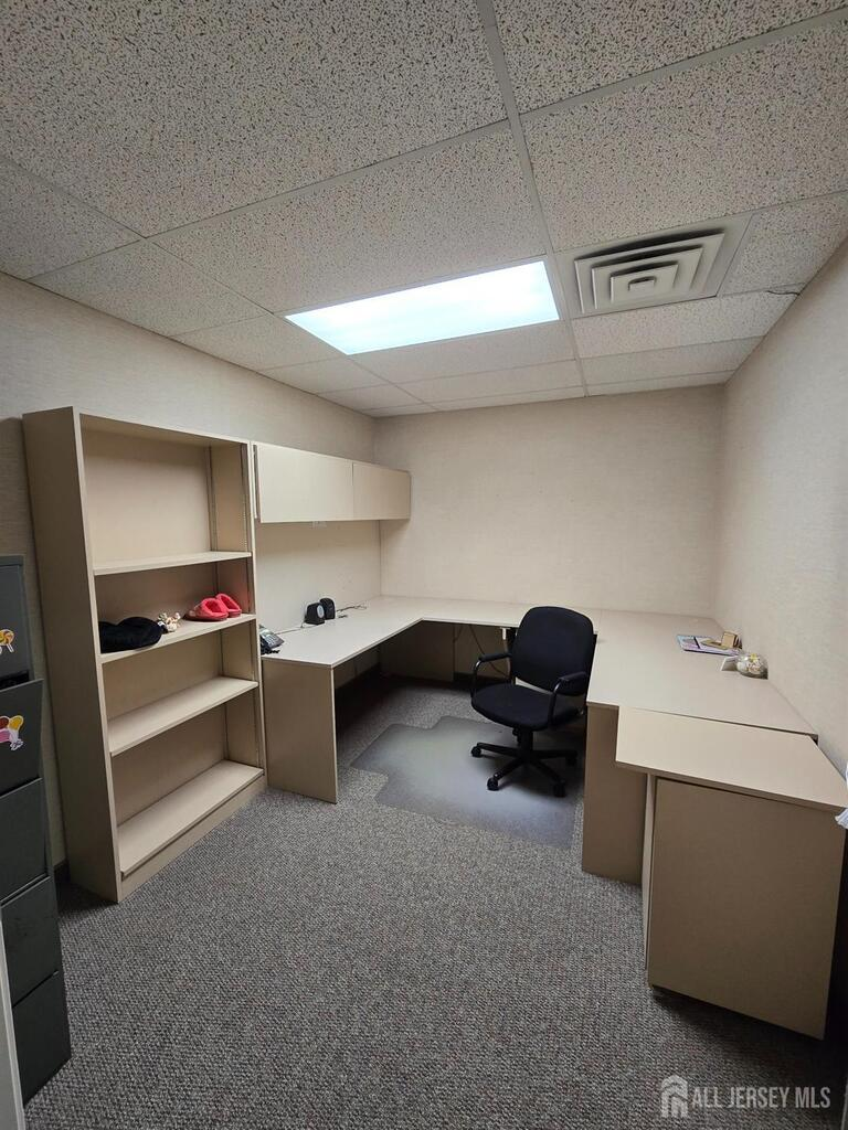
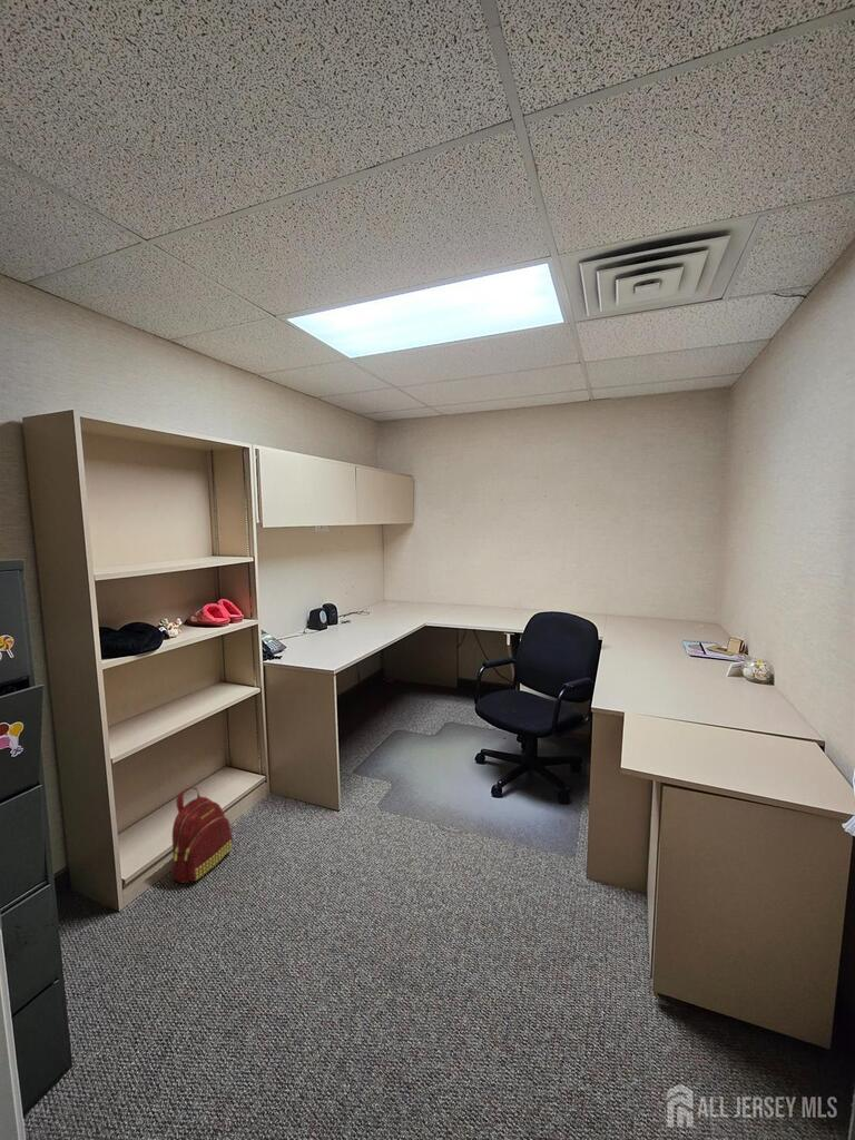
+ backpack [171,787,234,885]
